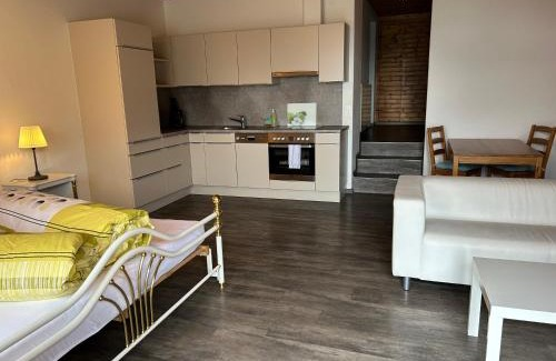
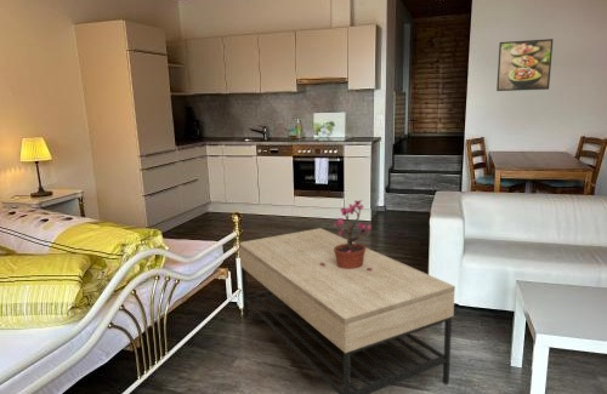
+ coffee table [238,227,456,394]
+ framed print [495,38,554,92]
+ potted plant [320,199,373,270]
